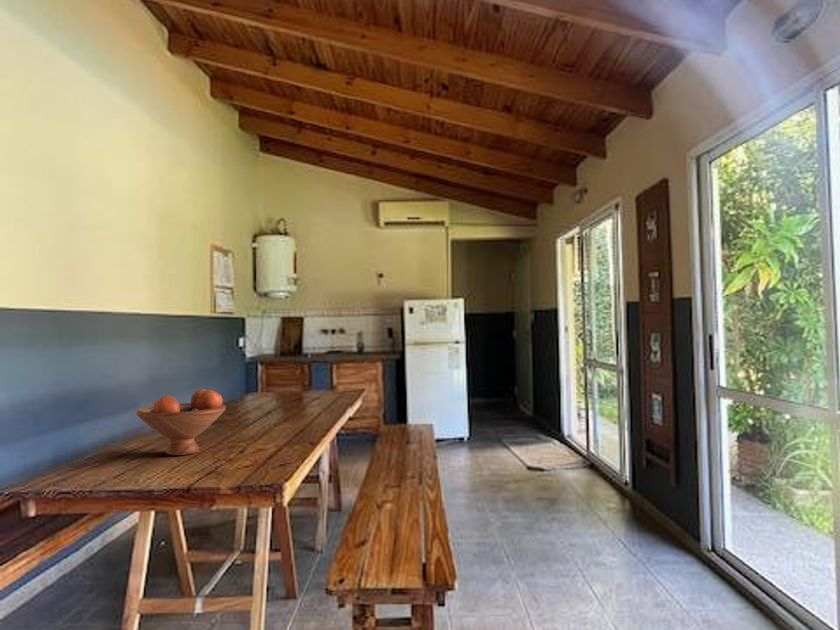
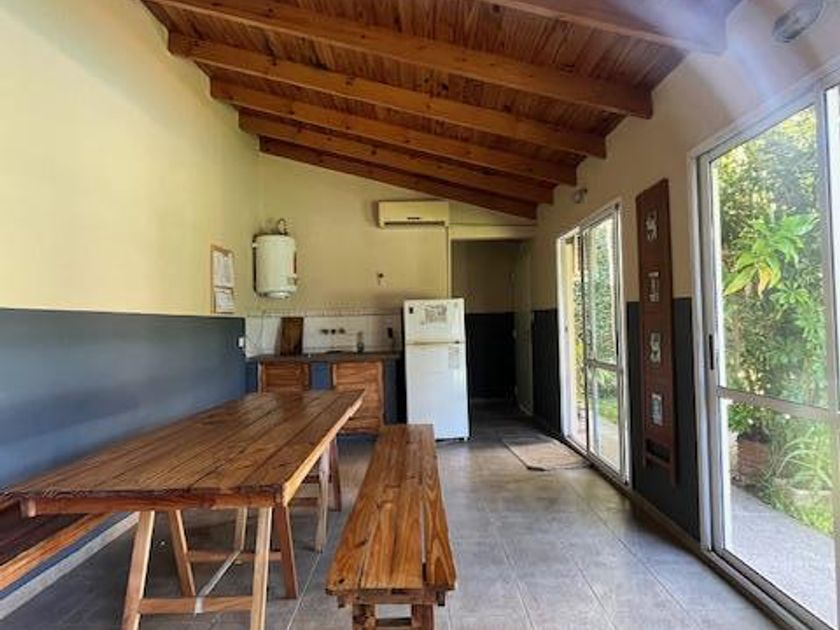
- fruit bowl [135,388,227,456]
